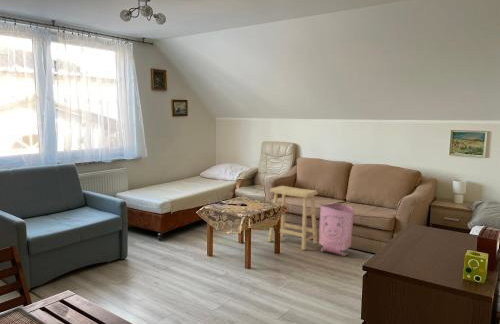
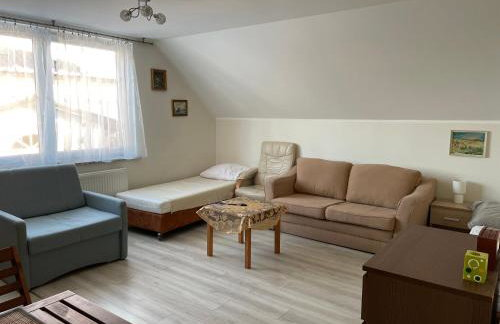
- bag [318,202,355,257]
- stool [267,185,319,251]
